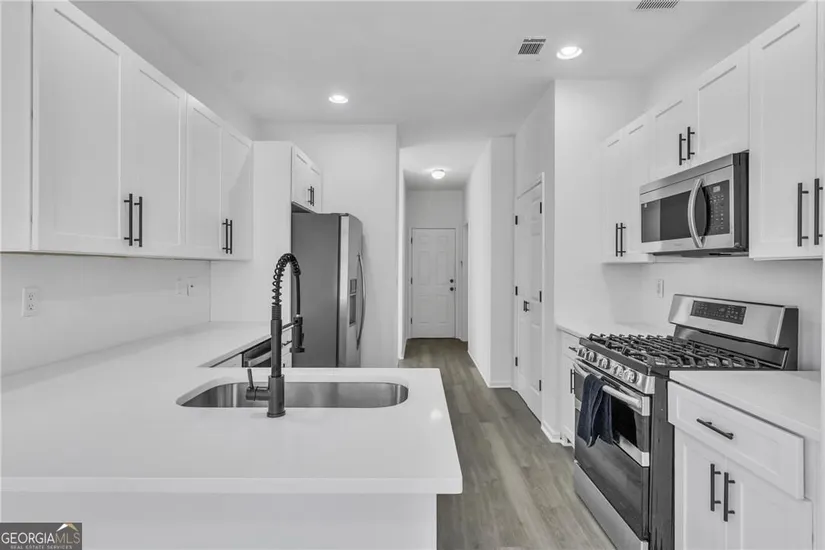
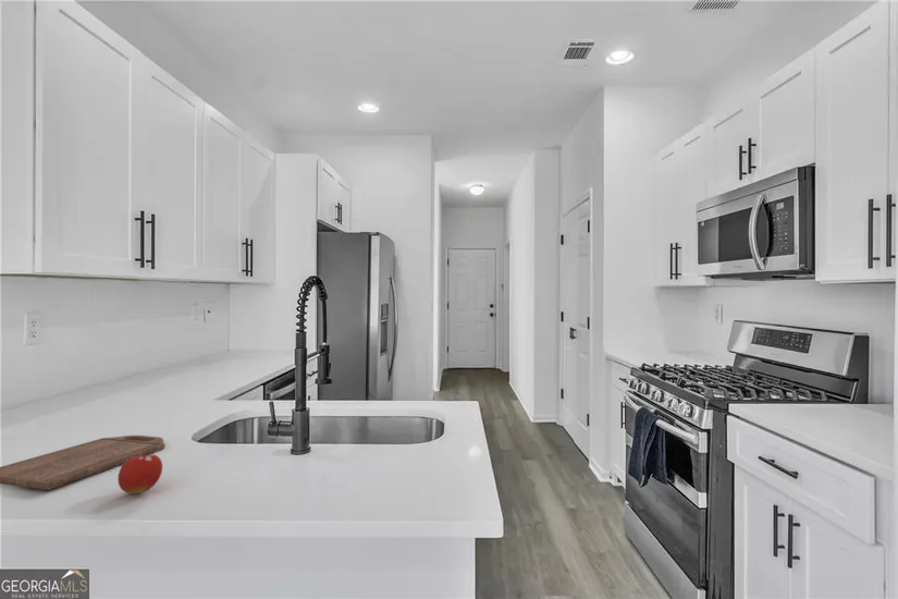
+ cutting board [0,435,165,491]
+ fruit [116,449,163,494]
